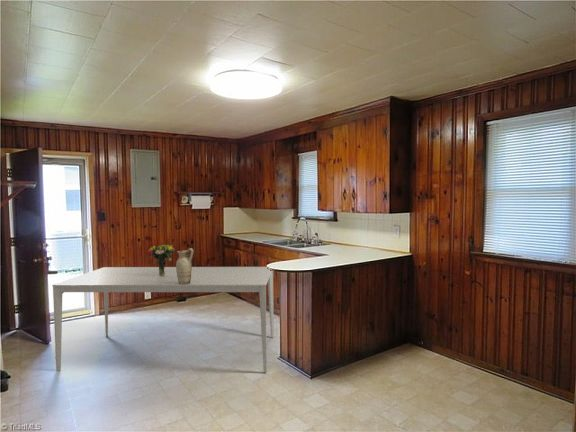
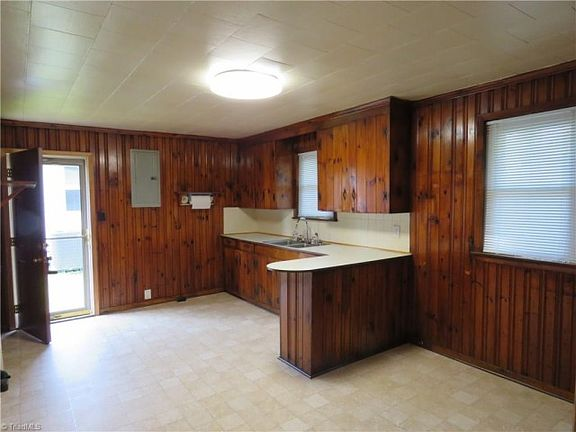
- ceramic jug [175,247,195,284]
- dining table [51,266,275,373]
- bouquet [147,243,176,276]
